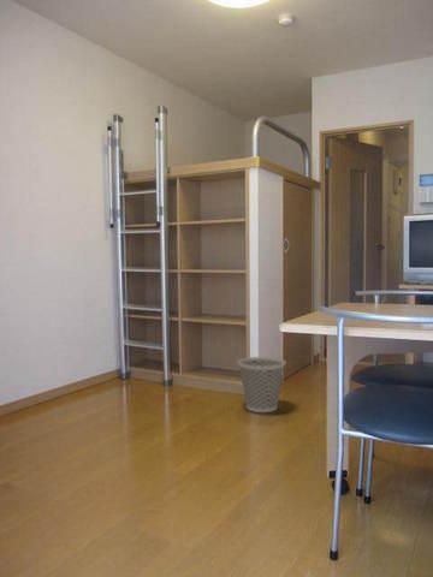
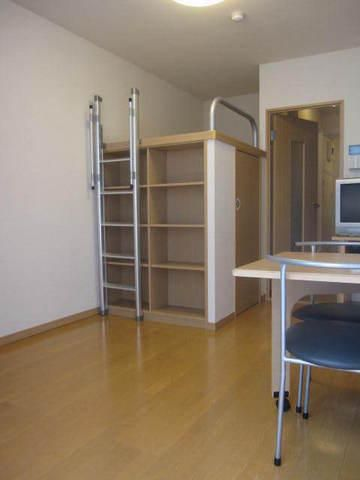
- wastebasket [237,356,286,414]
